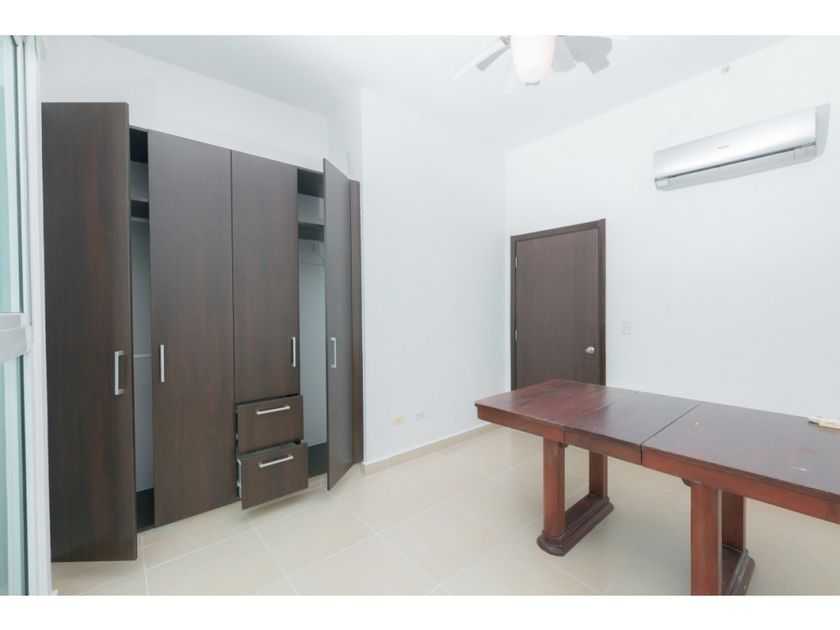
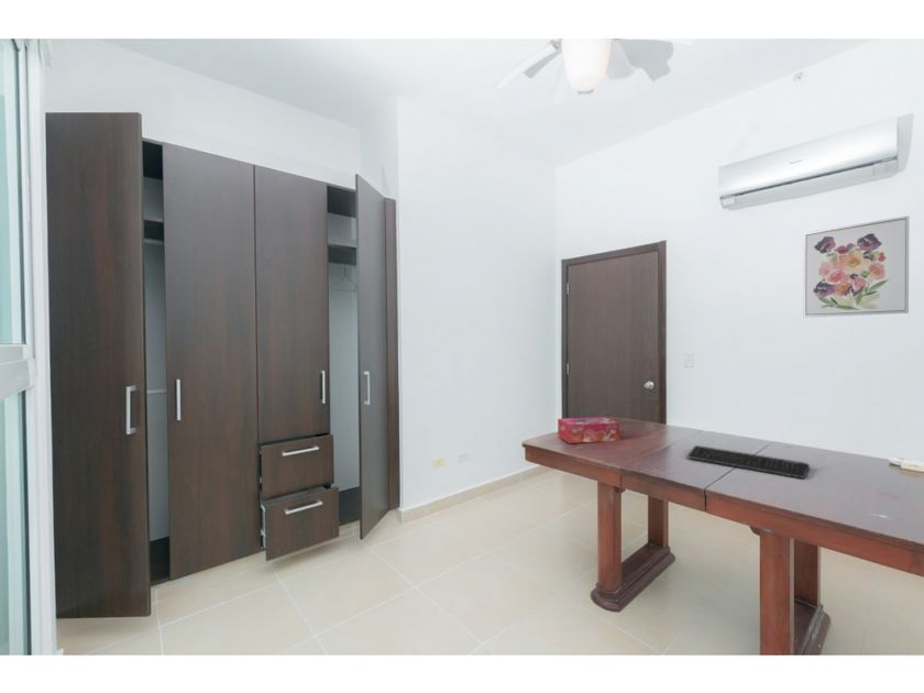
+ keyboard [686,444,811,480]
+ wall art [803,215,910,318]
+ tissue box [557,416,620,444]
